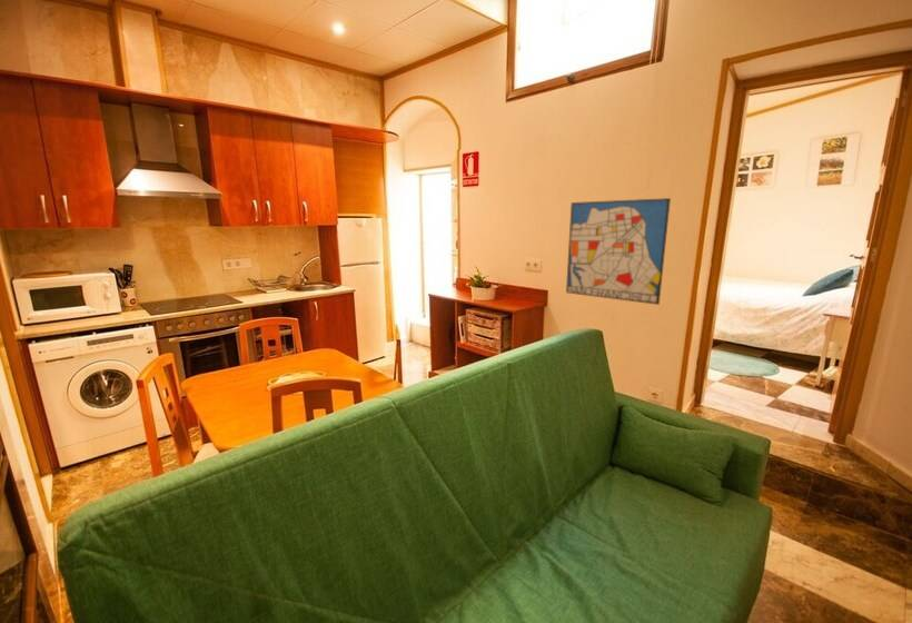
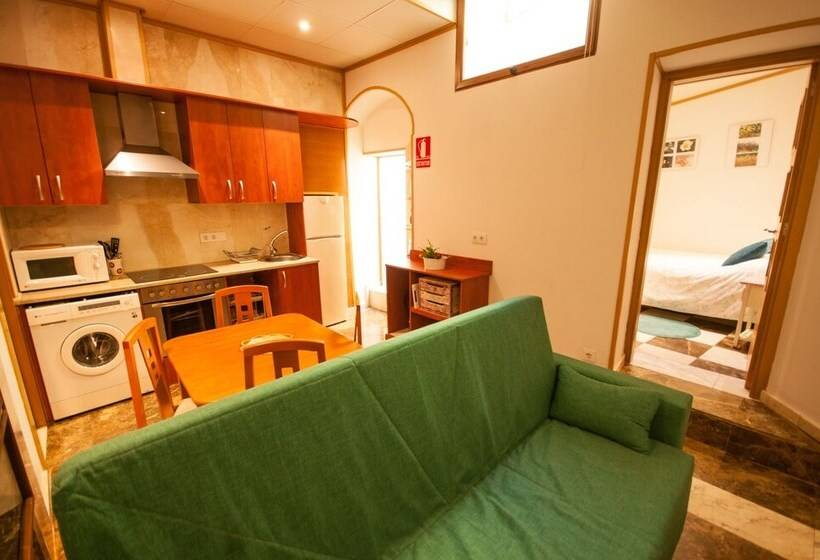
- wall art [565,197,672,306]
